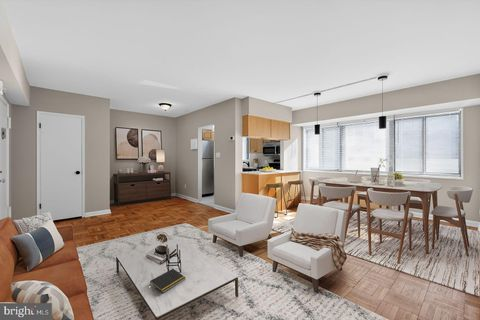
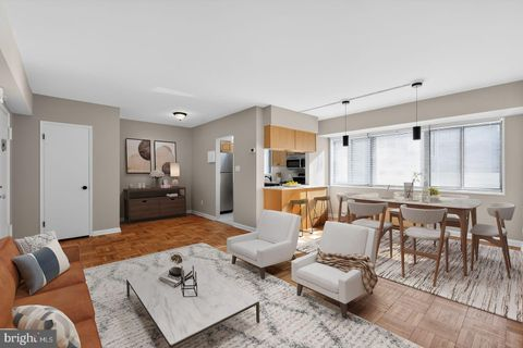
- notepad [149,268,187,294]
